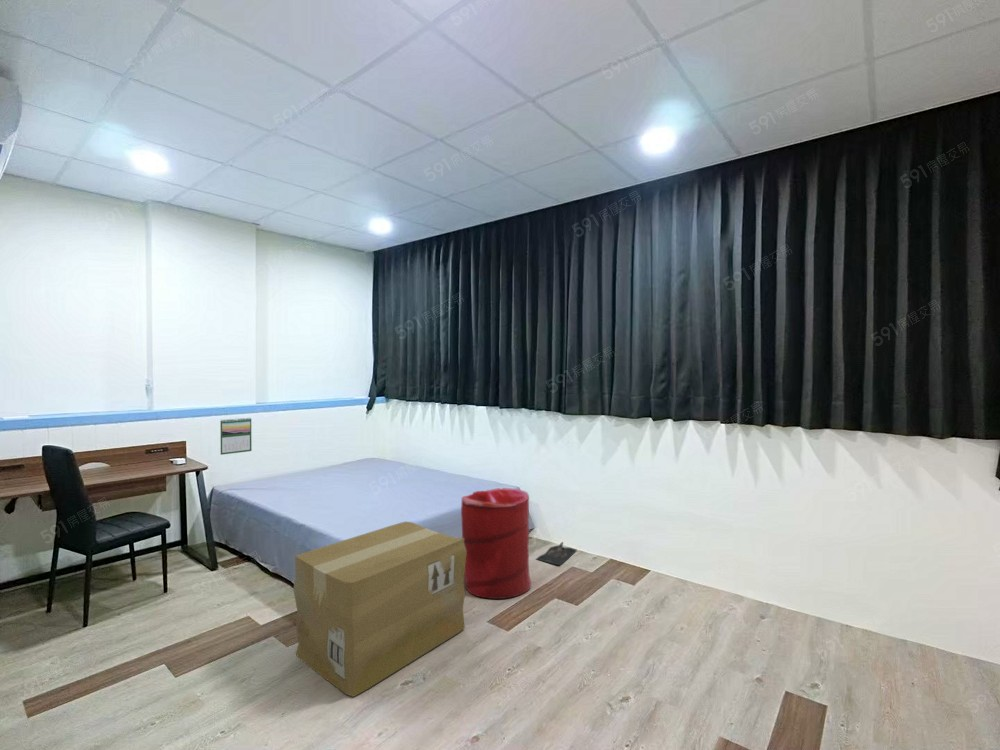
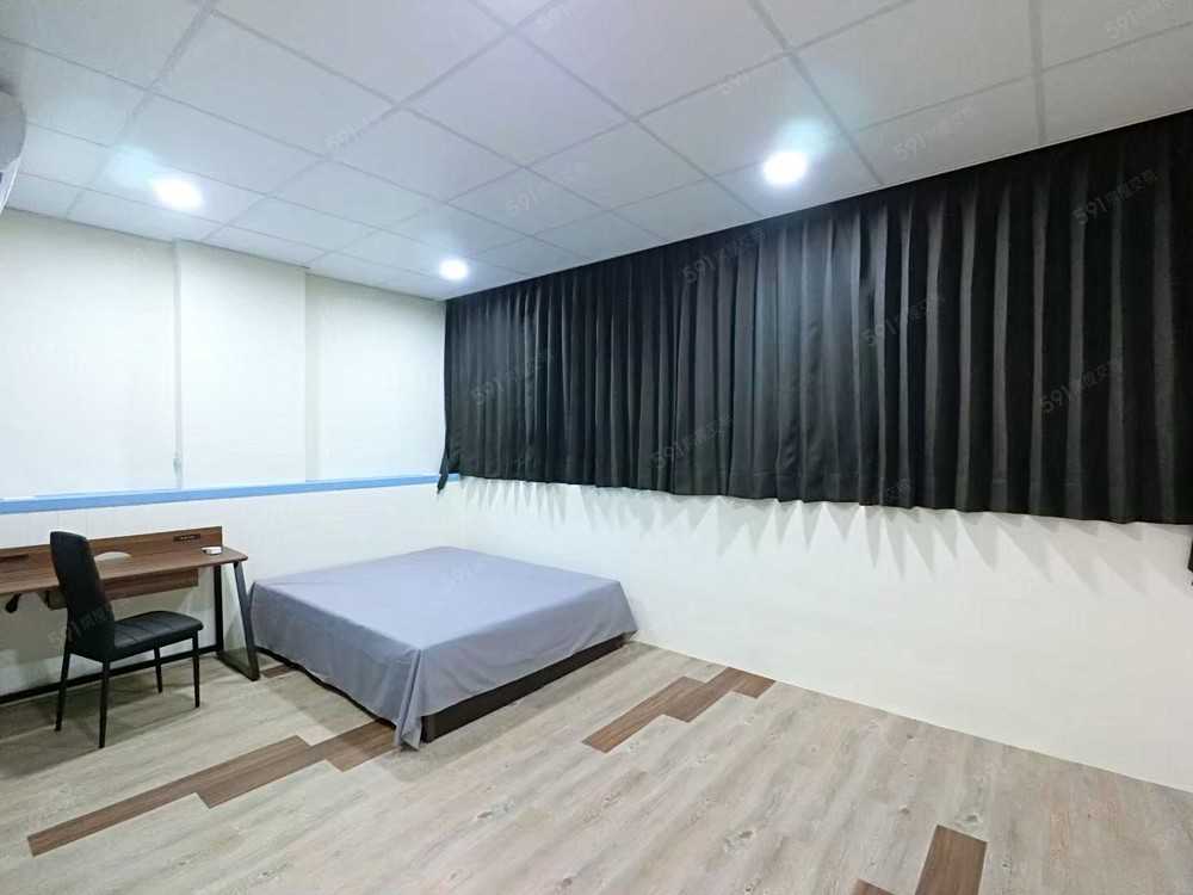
- laundry hamper [460,487,533,600]
- cardboard box [293,520,466,698]
- calendar [219,417,253,456]
- bag [536,541,577,566]
